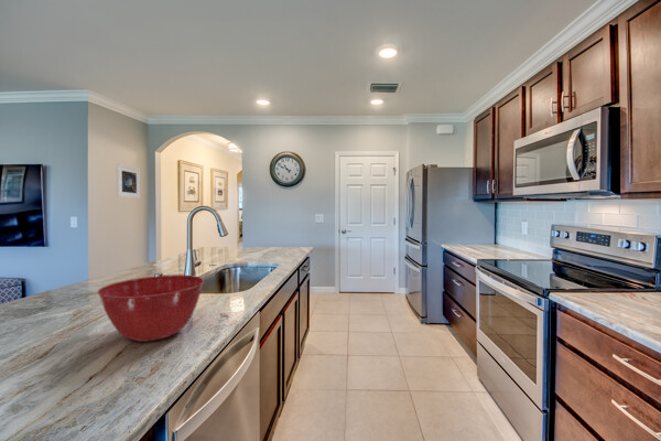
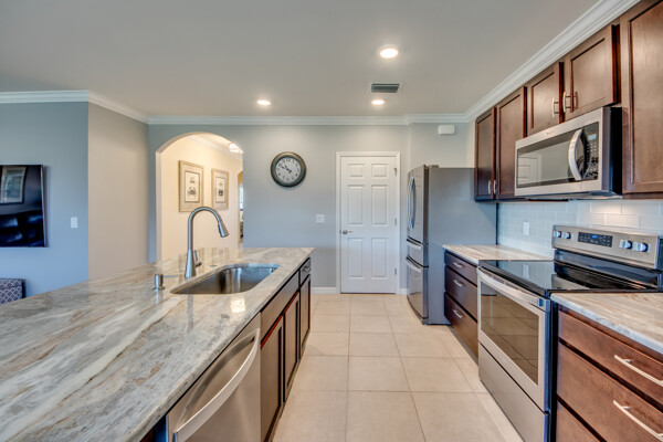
- mixing bowl [96,273,205,343]
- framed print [116,163,141,200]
